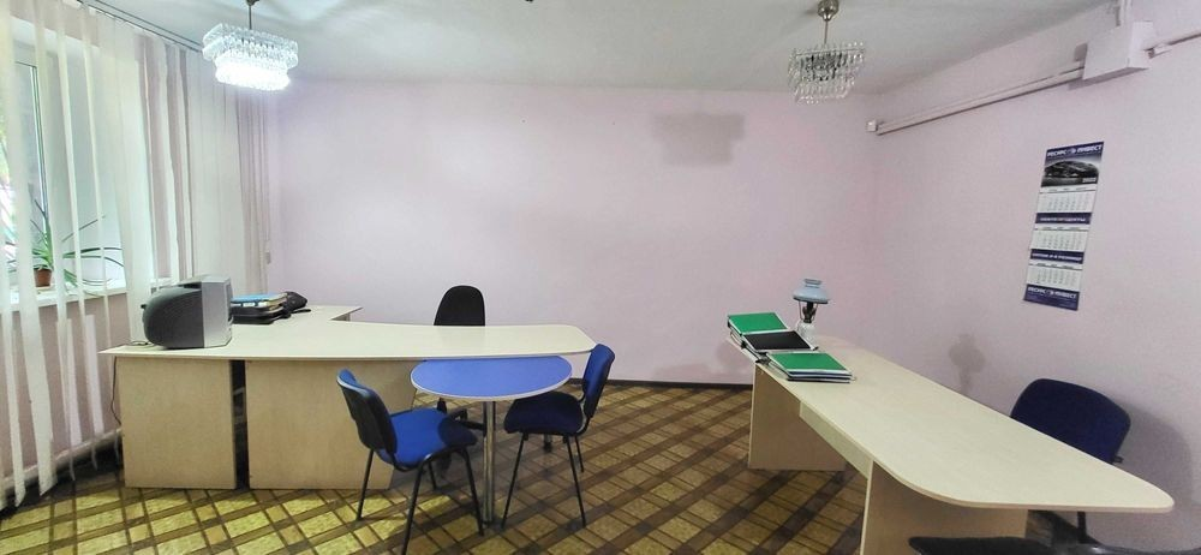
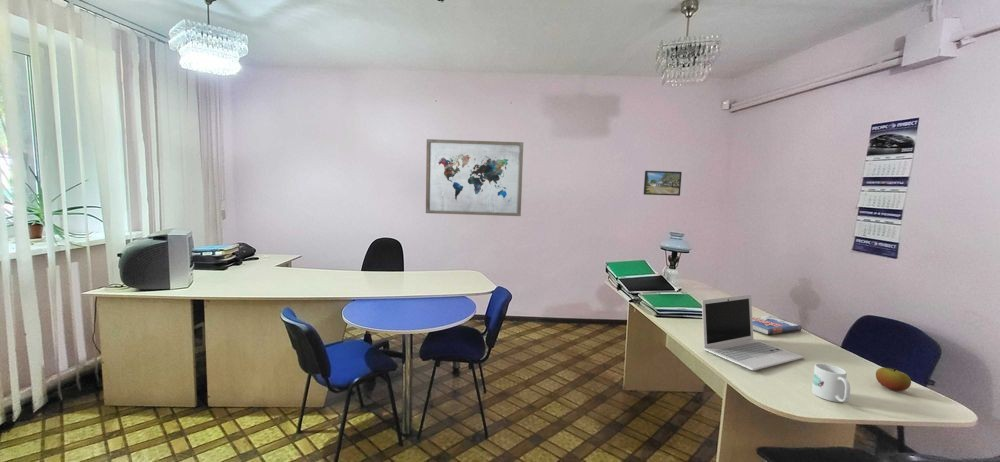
+ laptop [701,293,805,372]
+ book [752,315,803,336]
+ apple [875,367,912,392]
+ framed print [643,170,683,197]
+ wall art [425,138,524,217]
+ mug [811,362,851,403]
